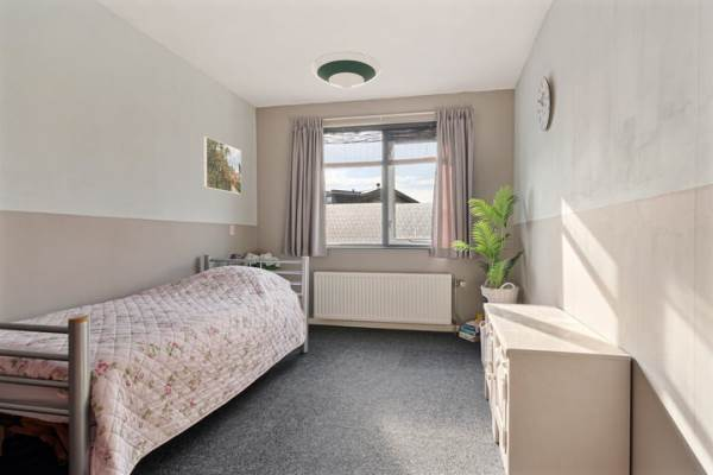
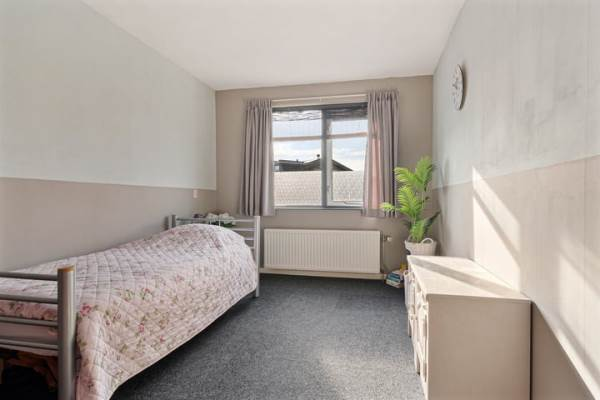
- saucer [310,51,383,90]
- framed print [202,135,242,195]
